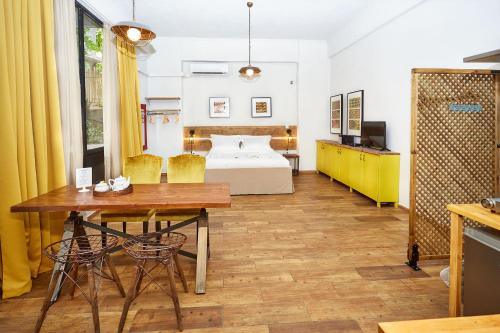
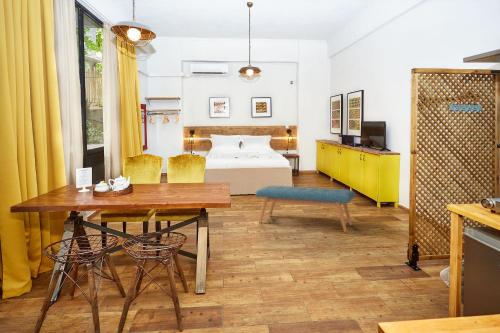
+ bench [254,185,356,233]
